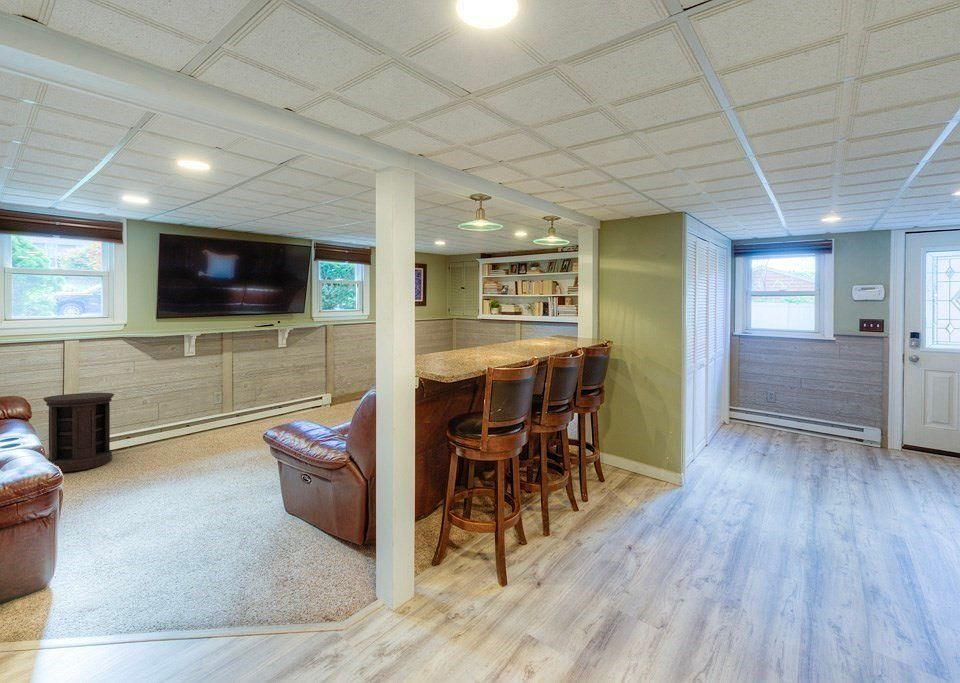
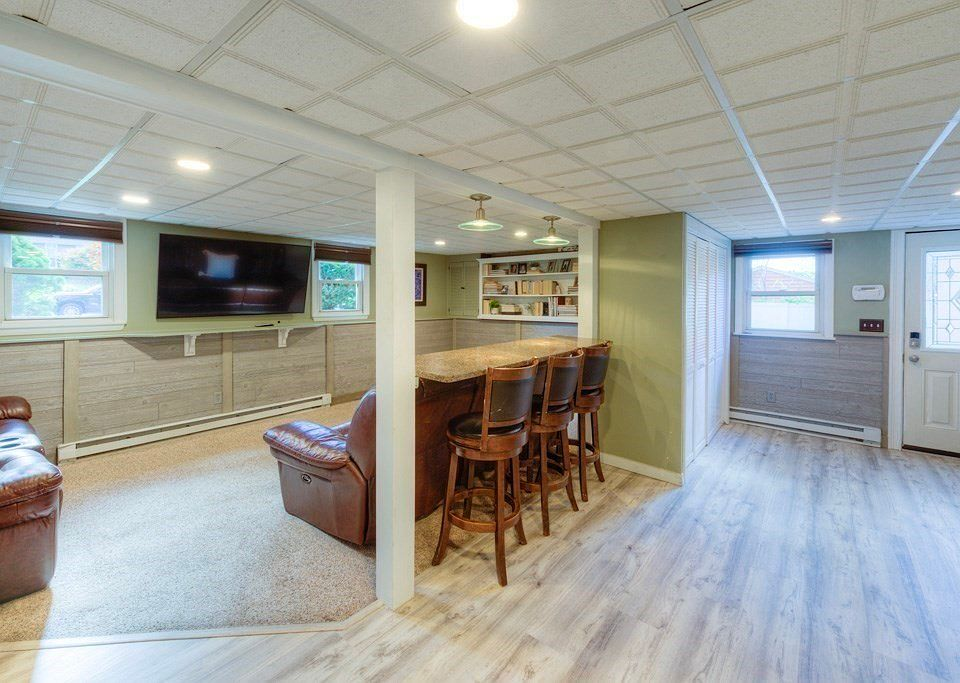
- side table [42,392,115,473]
